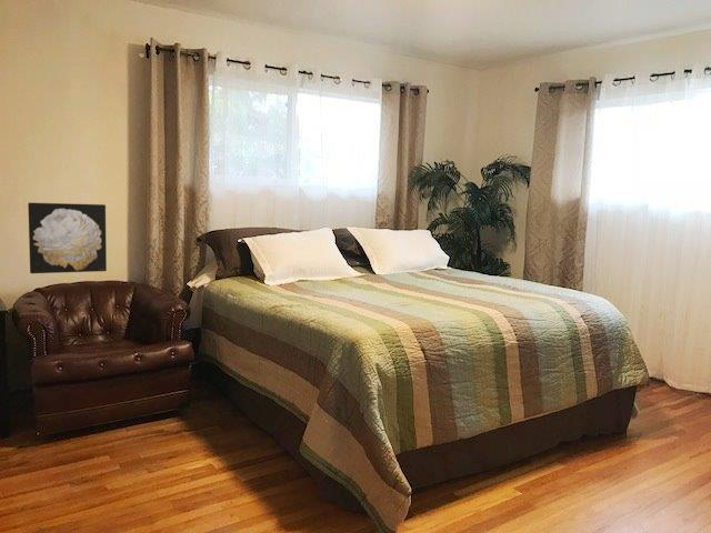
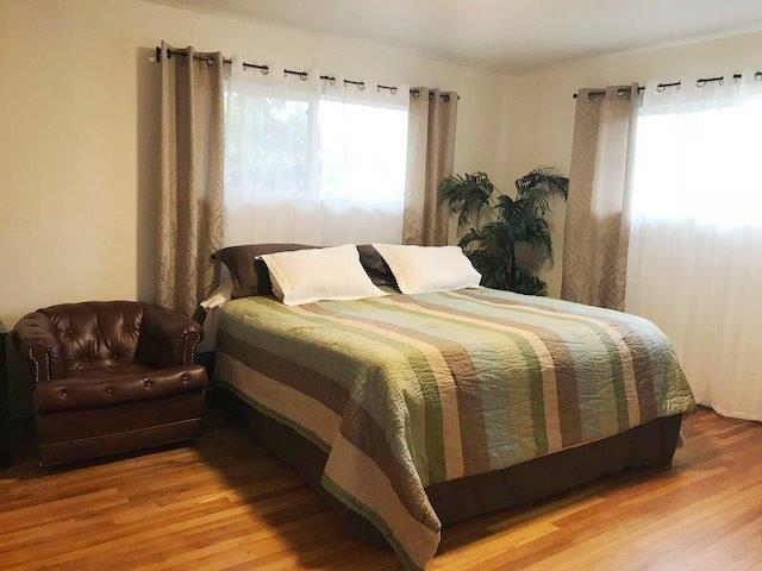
- wall art [27,202,108,274]
